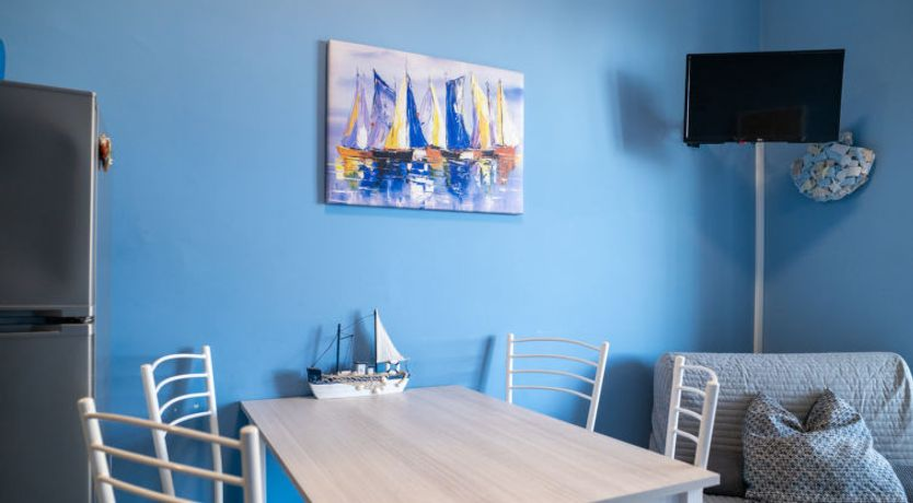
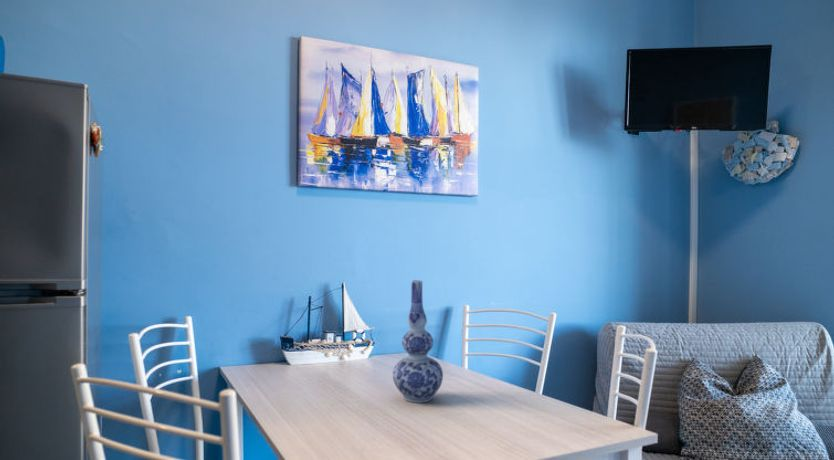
+ vase [392,279,444,404]
